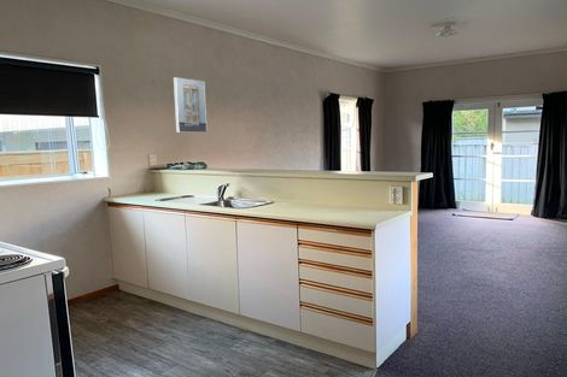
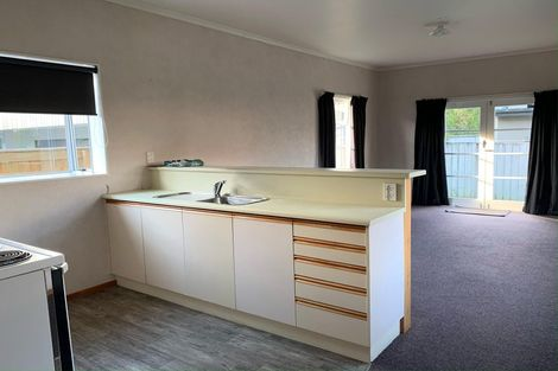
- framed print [173,76,209,134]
